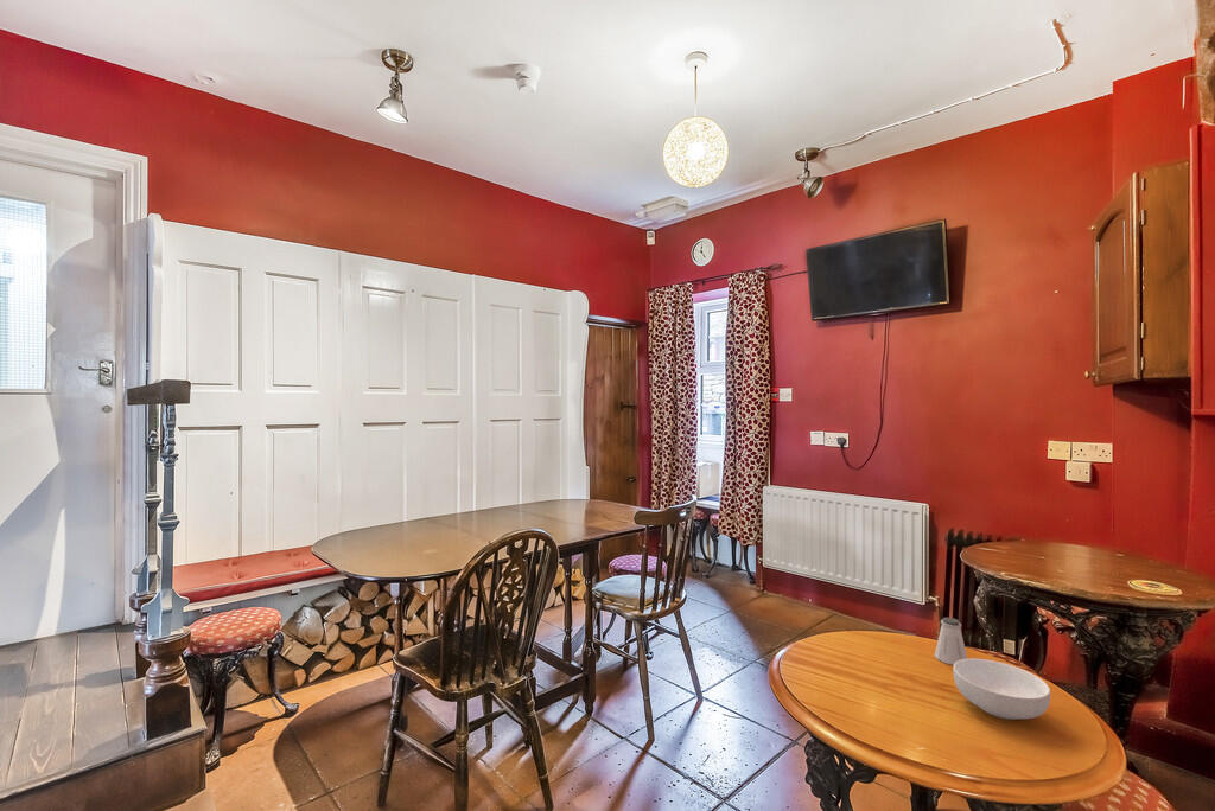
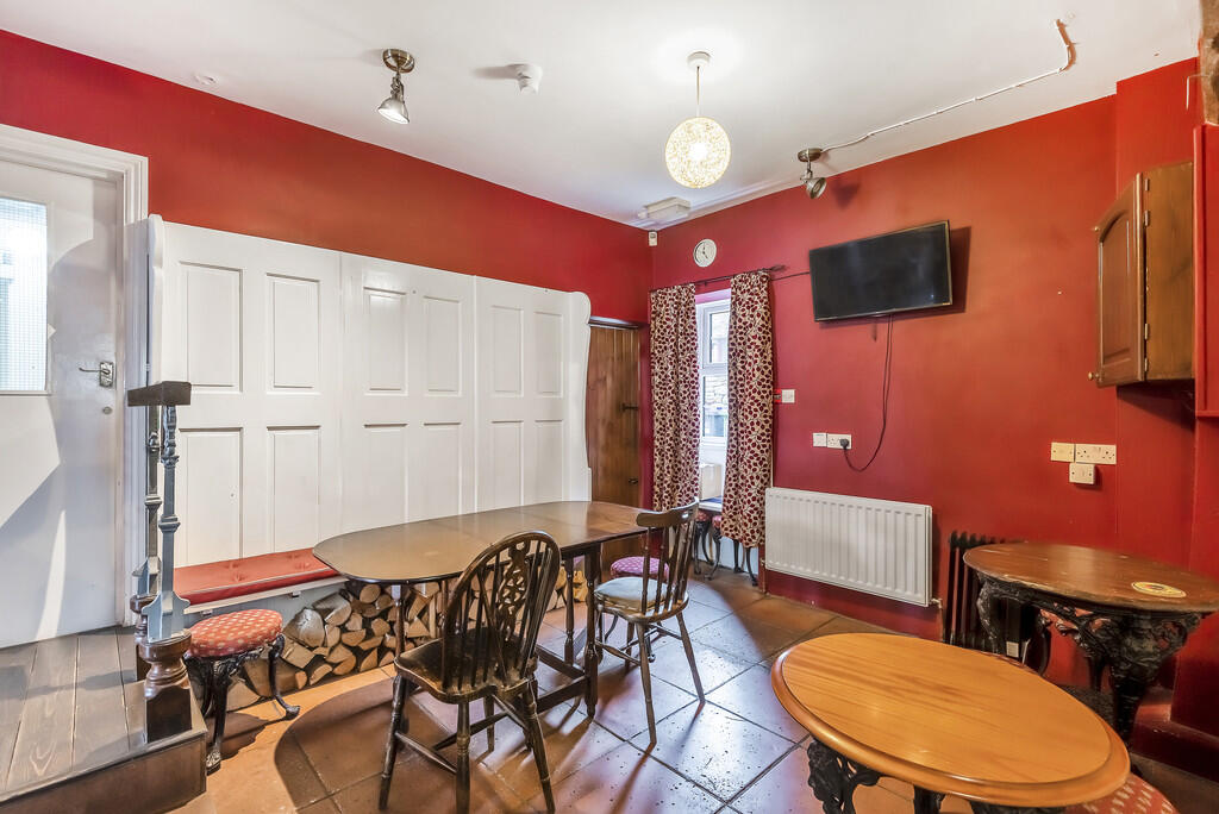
- saltshaker [934,617,968,666]
- cereal bowl [952,657,1051,721]
